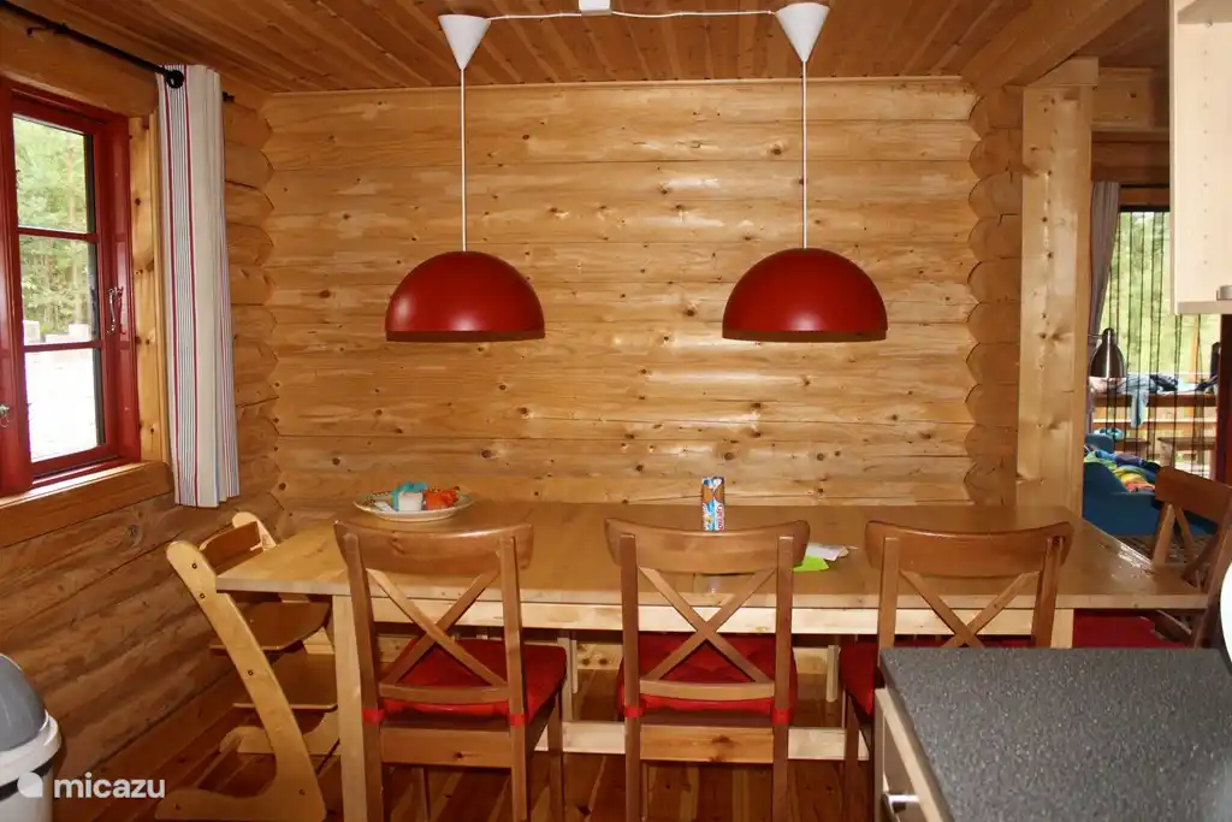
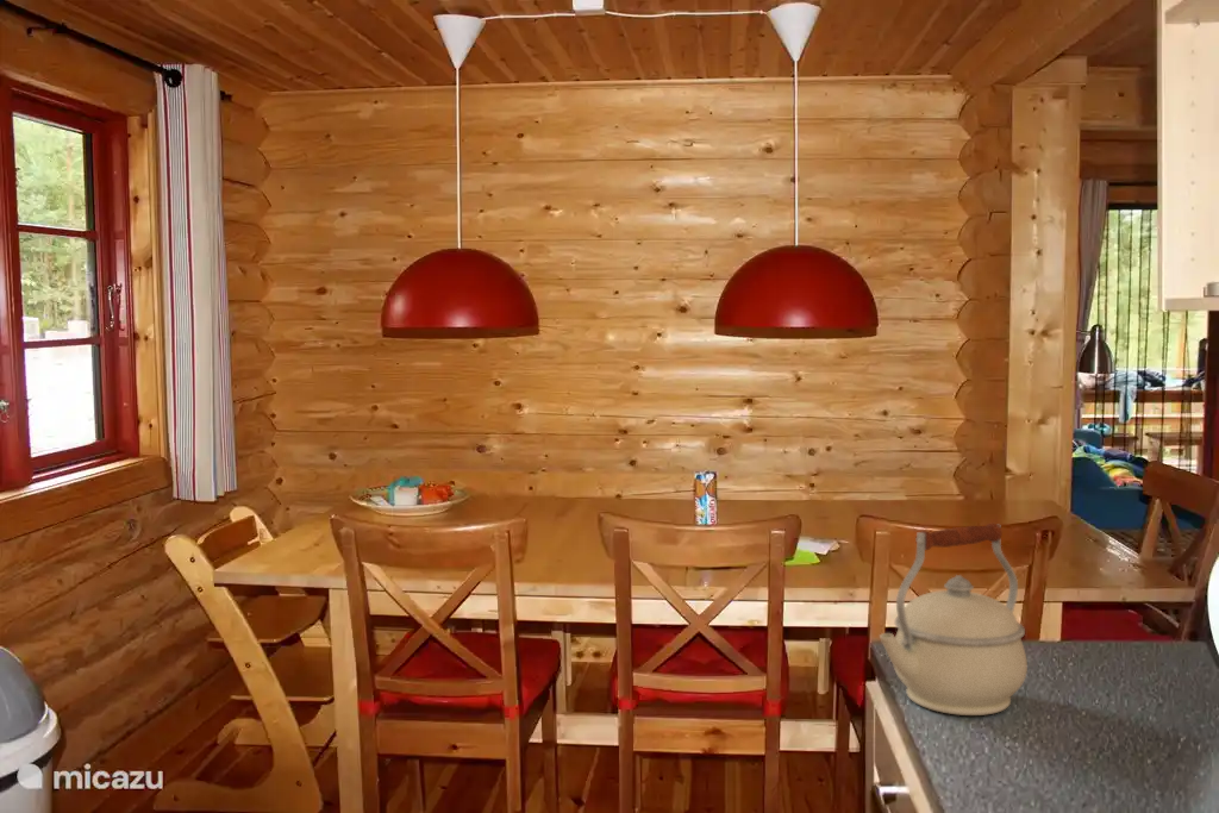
+ kettle [879,523,1029,717]
